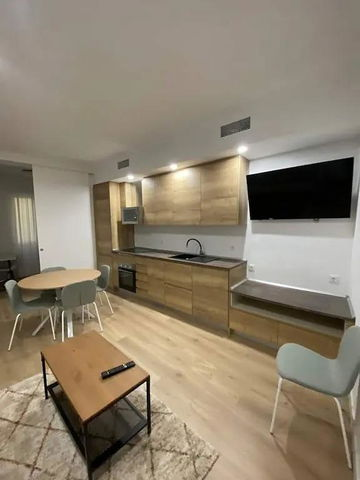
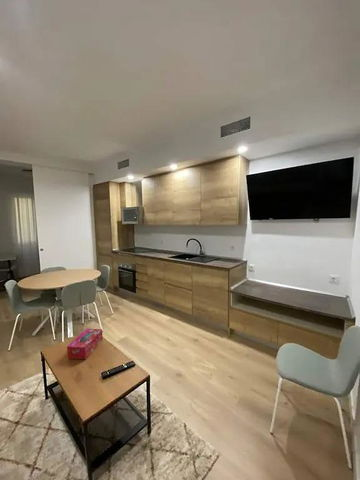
+ tissue box [66,328,104,360]
